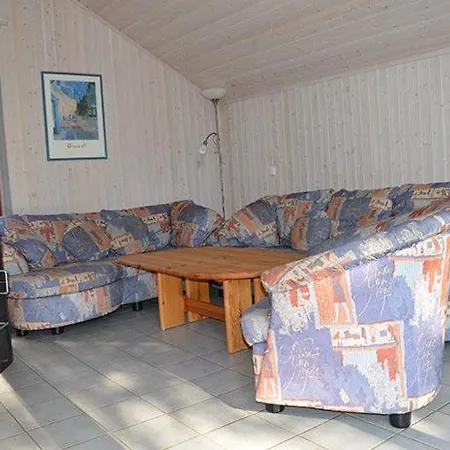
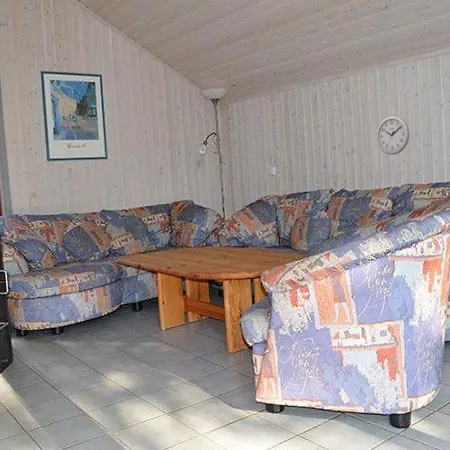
+ wall clock [376,115,410,156]
